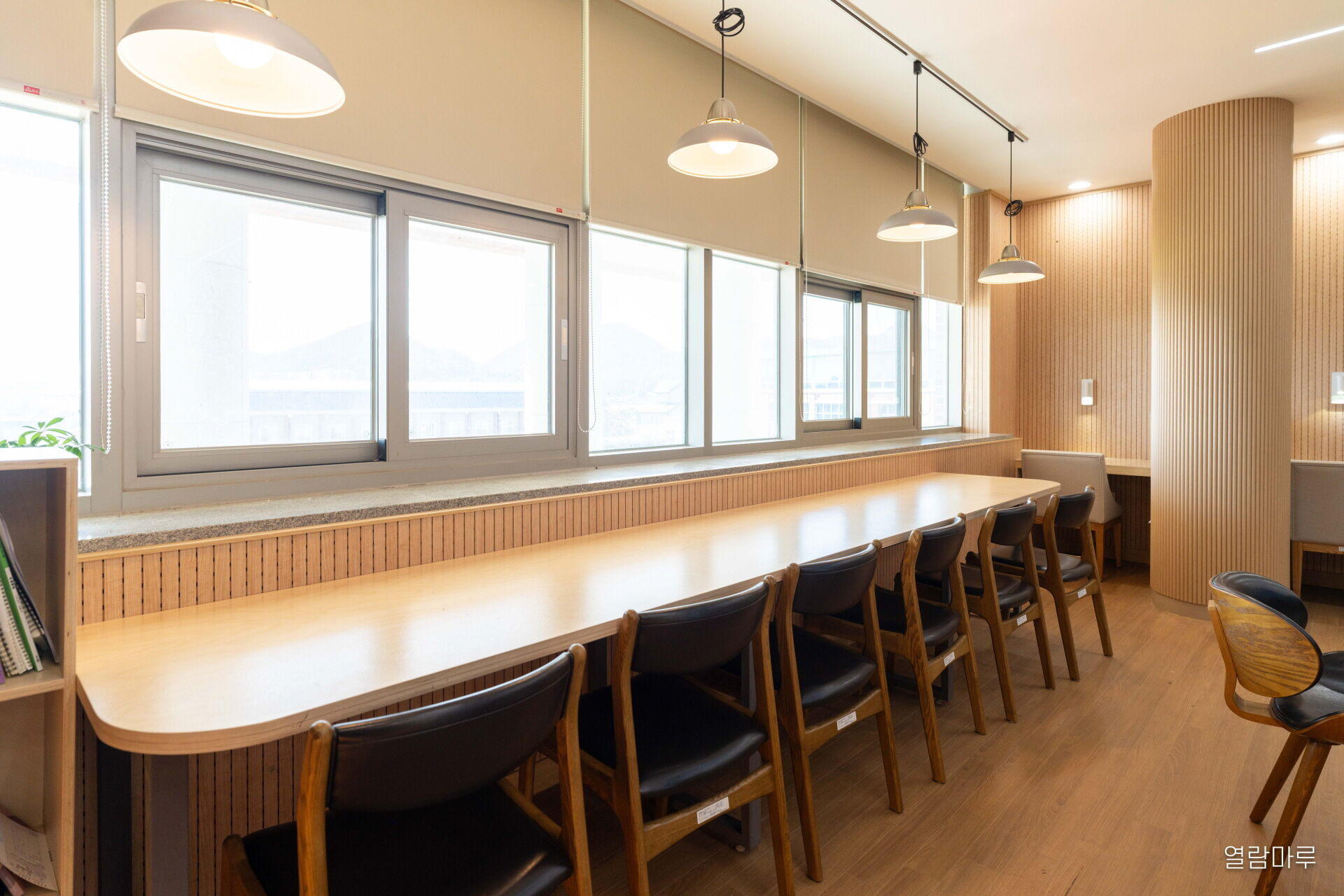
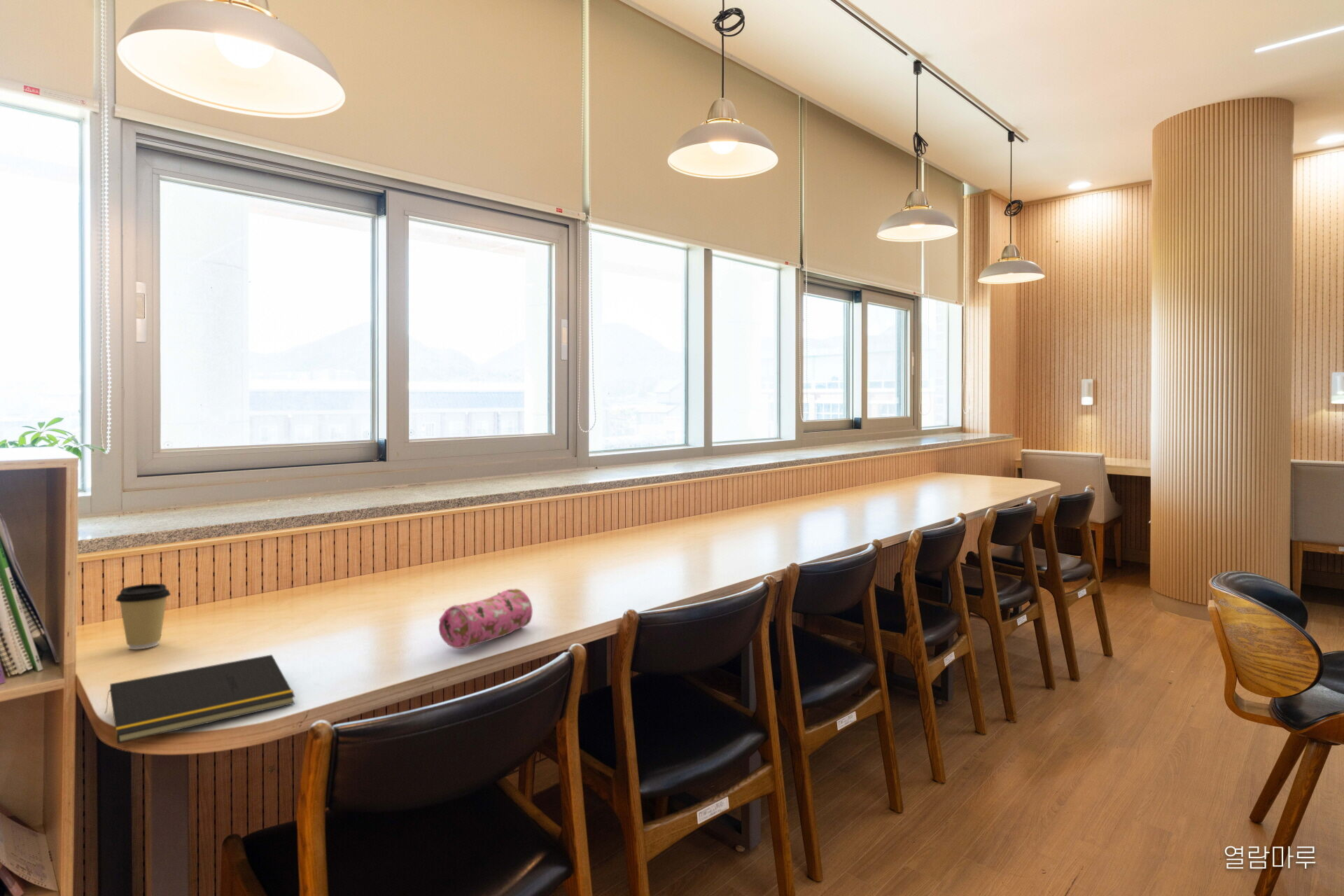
+ coffee cup [115,583,172,650]
+ pencil case [438,588,533,650]
+ notepad [104,654,295,744]
